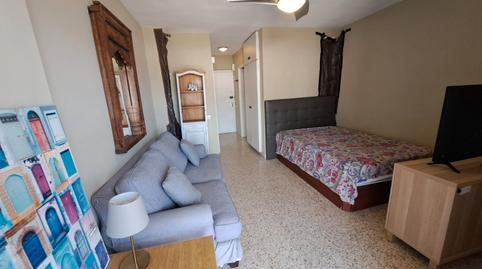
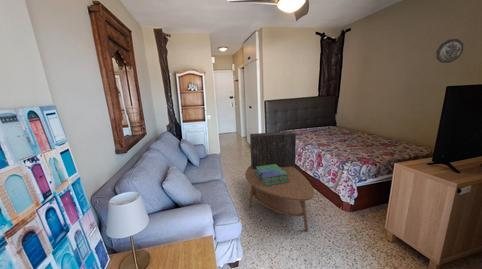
+ stack of books [255,164,289,186]
+ decorative plate [435,38,464,64]
+ decorative box [249,130,297,169]
+ coffee table [244,165,315,232]
